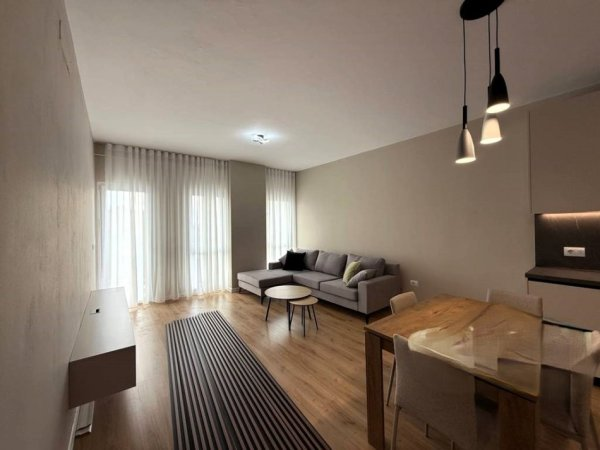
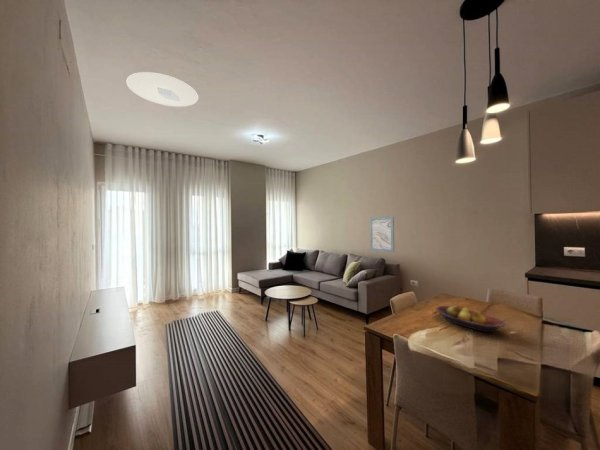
+ ceiling light [125,71,199,108]
+ fruit bowl [434,304,507,333]
+ wall art [369,216,395,254]
